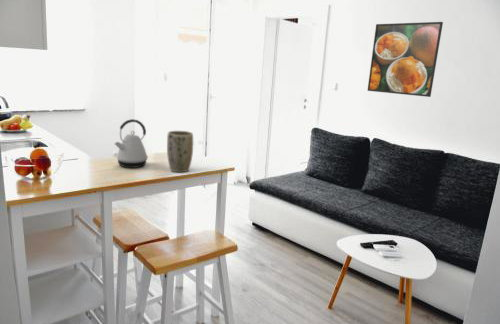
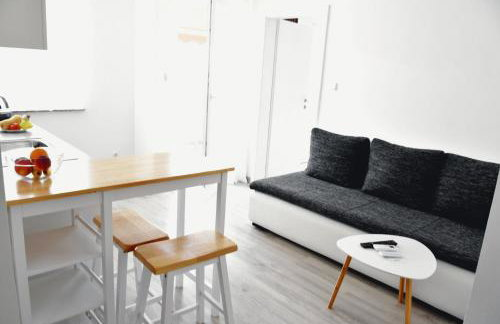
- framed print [367,21,444,98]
- plant pot [166,130,194,173]
- kettle [114,118,149,169]
